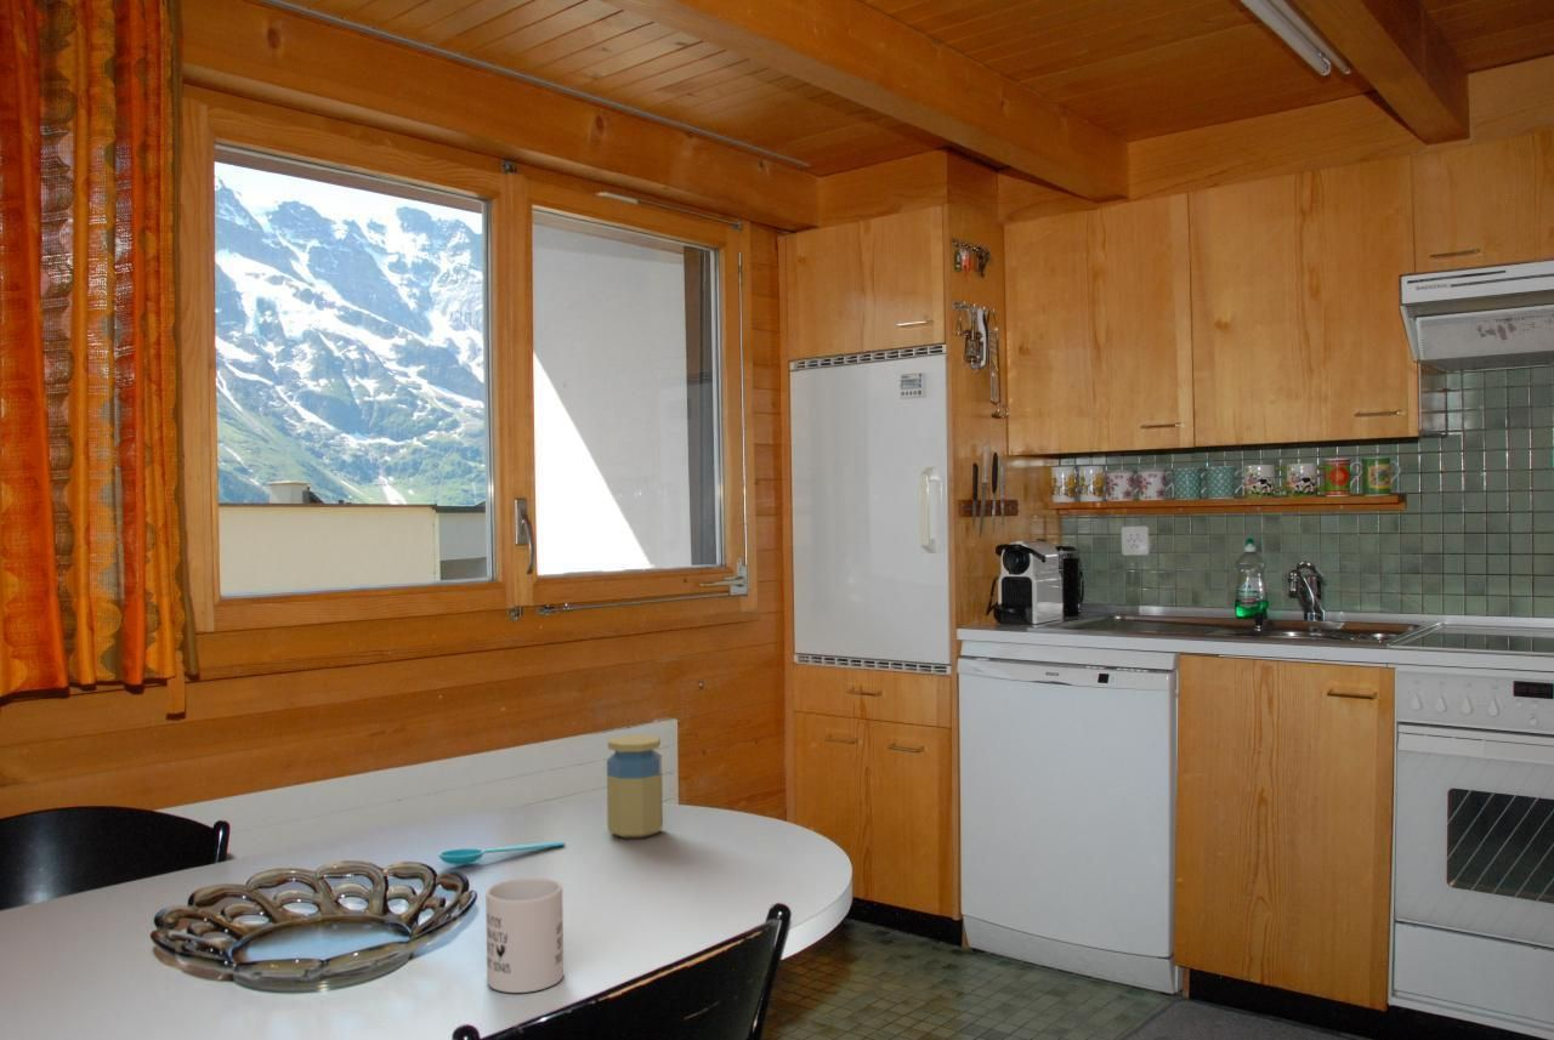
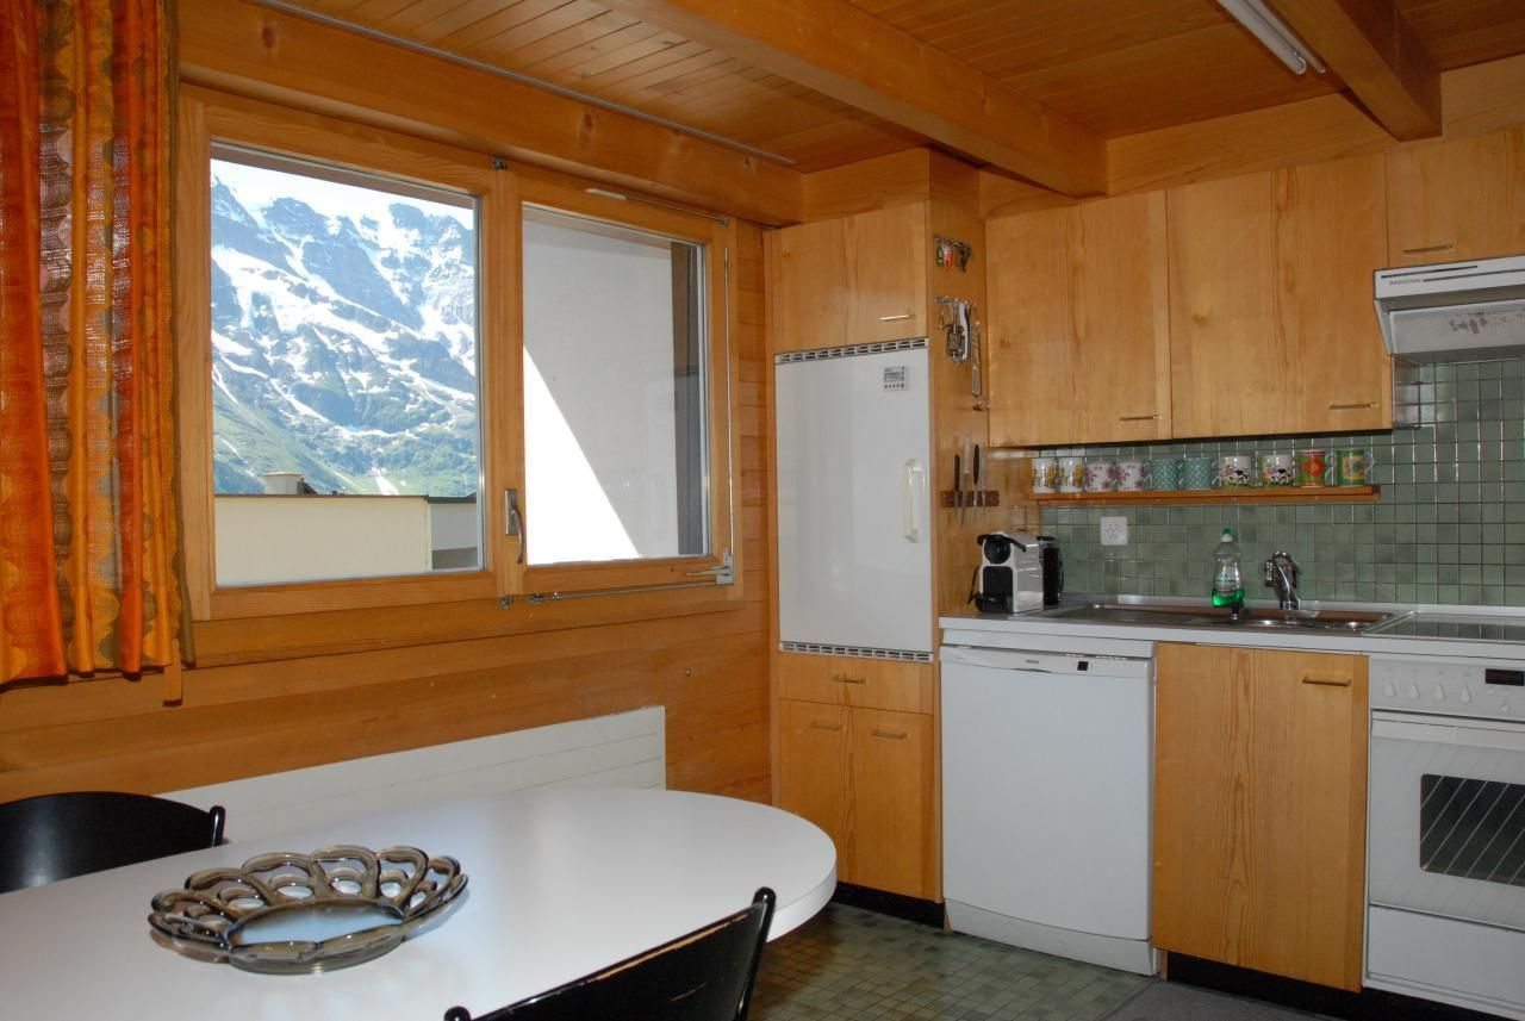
- spoon [437,840,567,866]
- jar [606,734,664,839]
- mug [484,876,565,994]
